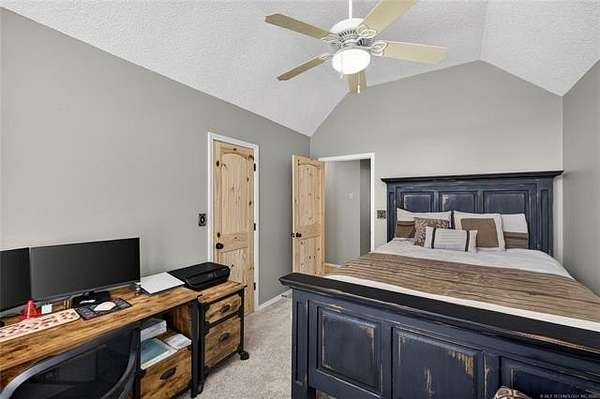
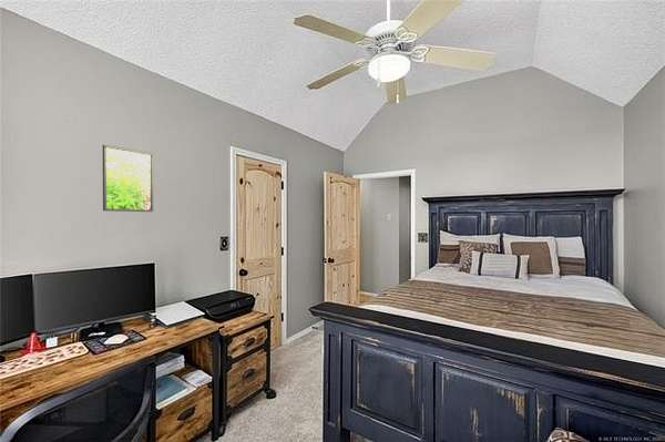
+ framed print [102,144,154,213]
